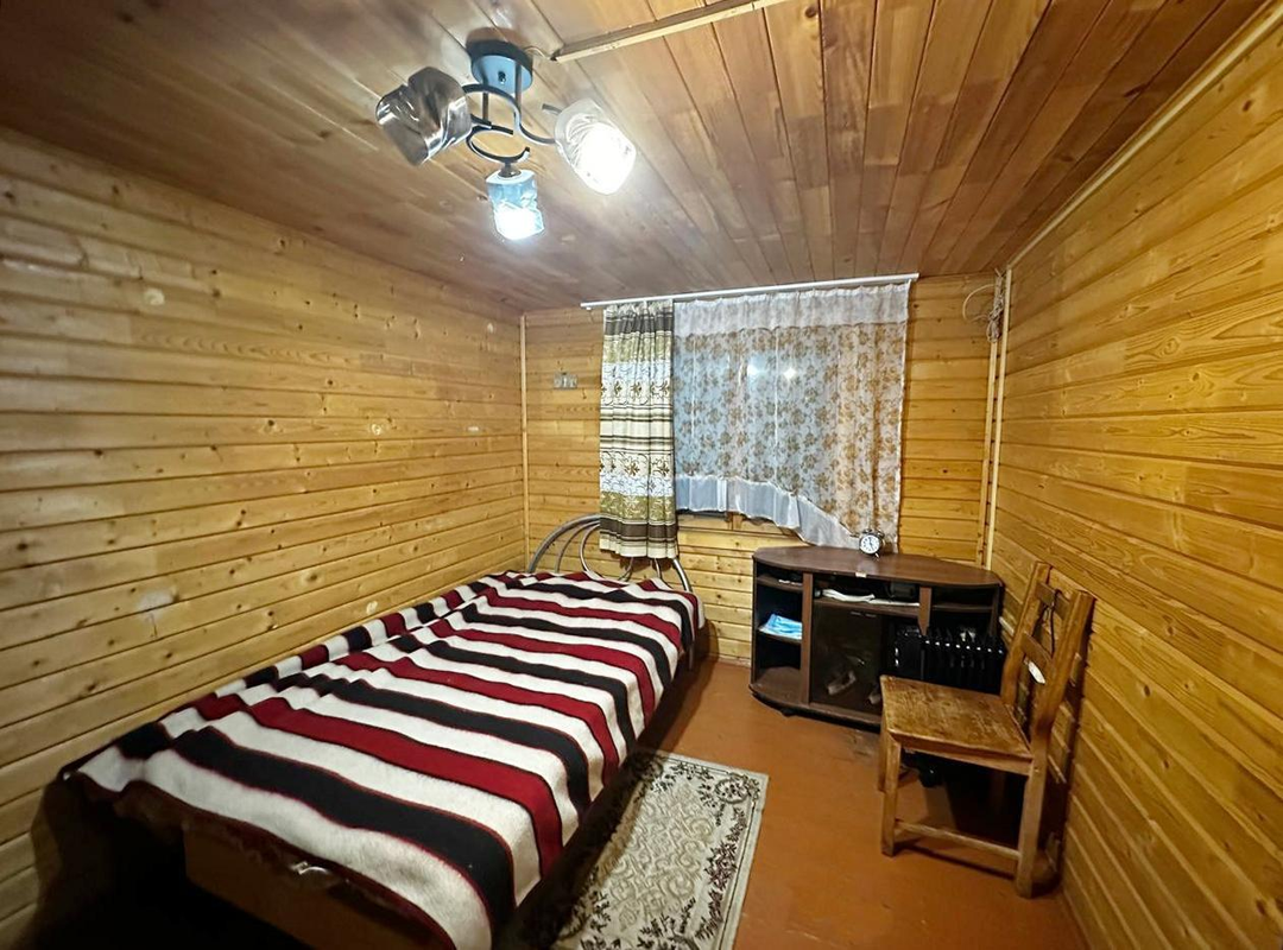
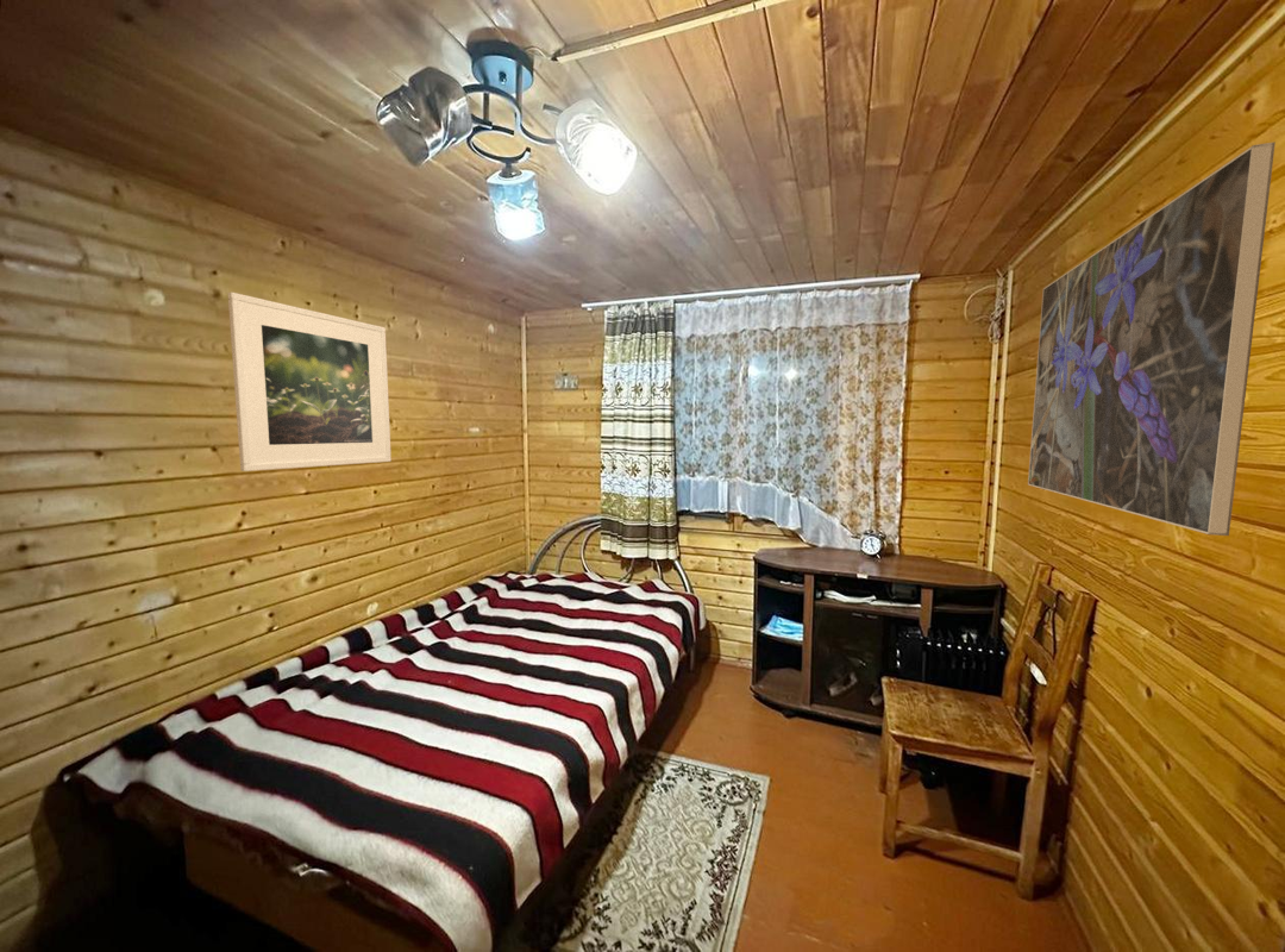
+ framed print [1027,140,1277,537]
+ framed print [227,292,393,472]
